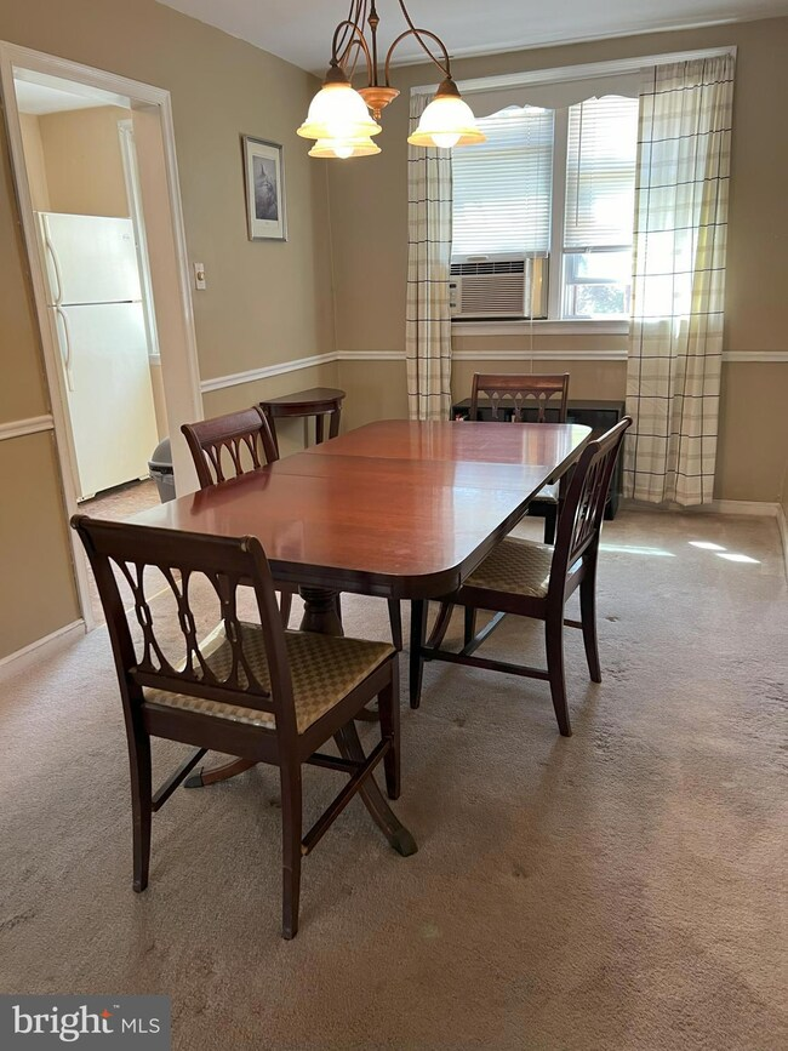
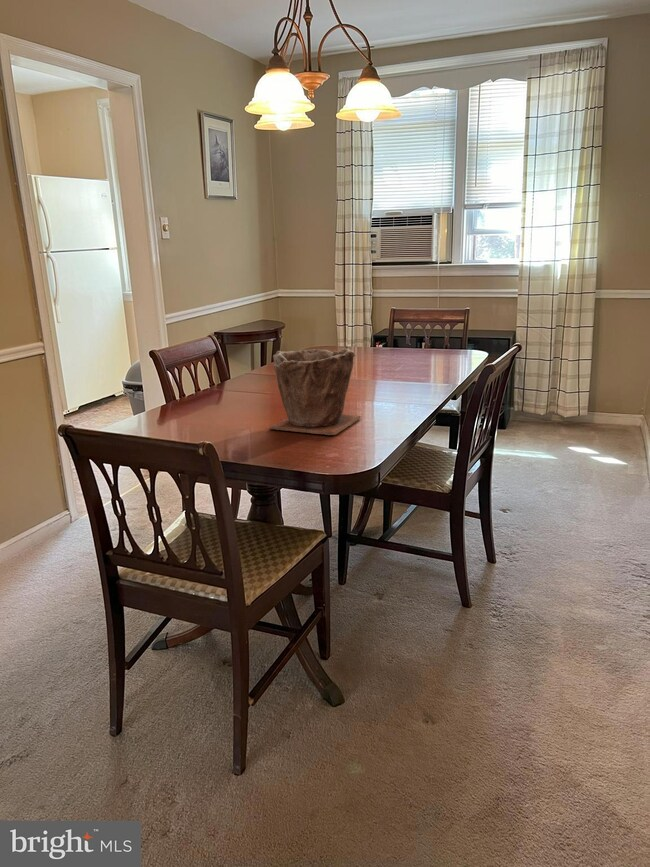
+ plant pot [269,348,362,436]
